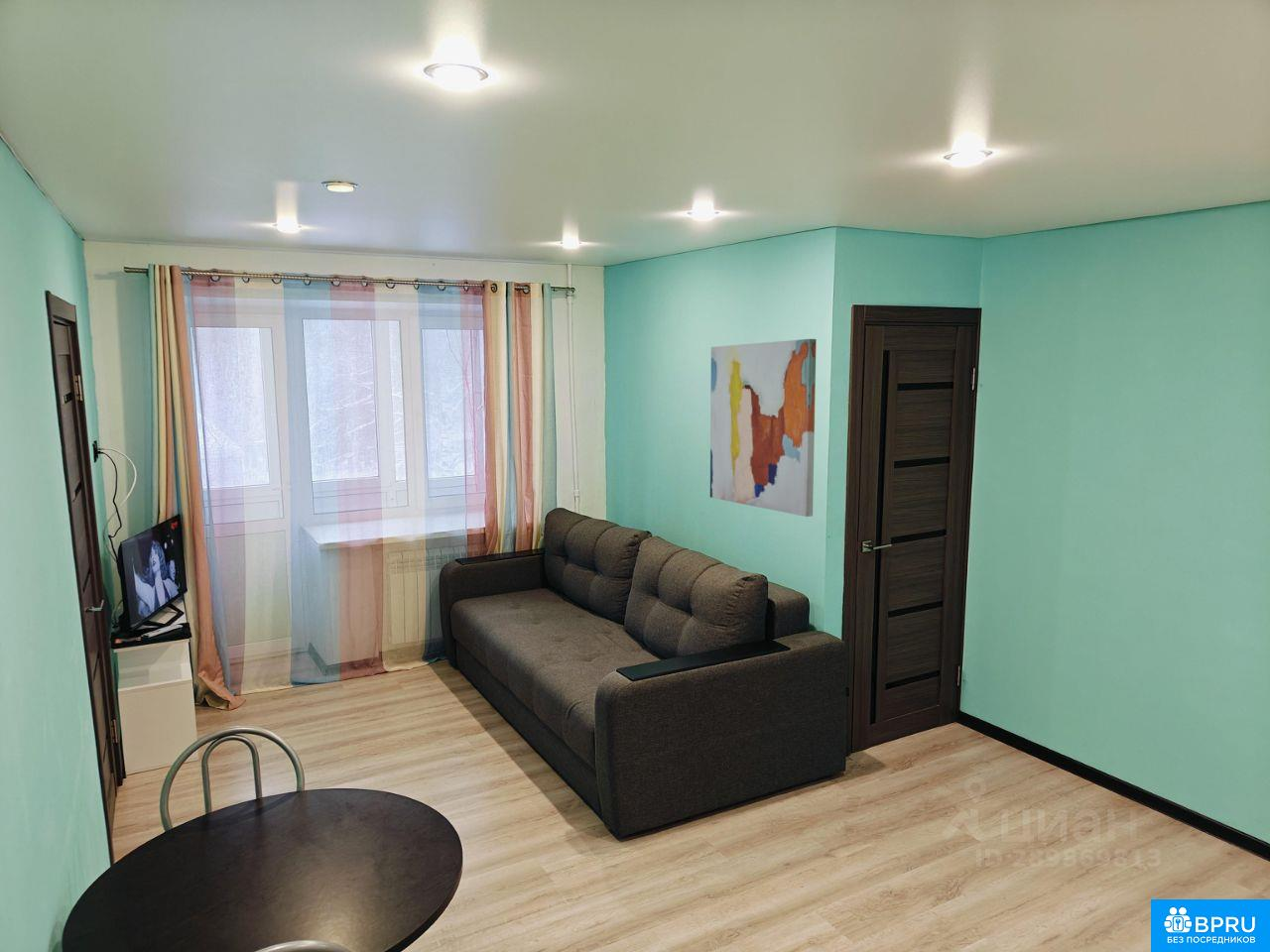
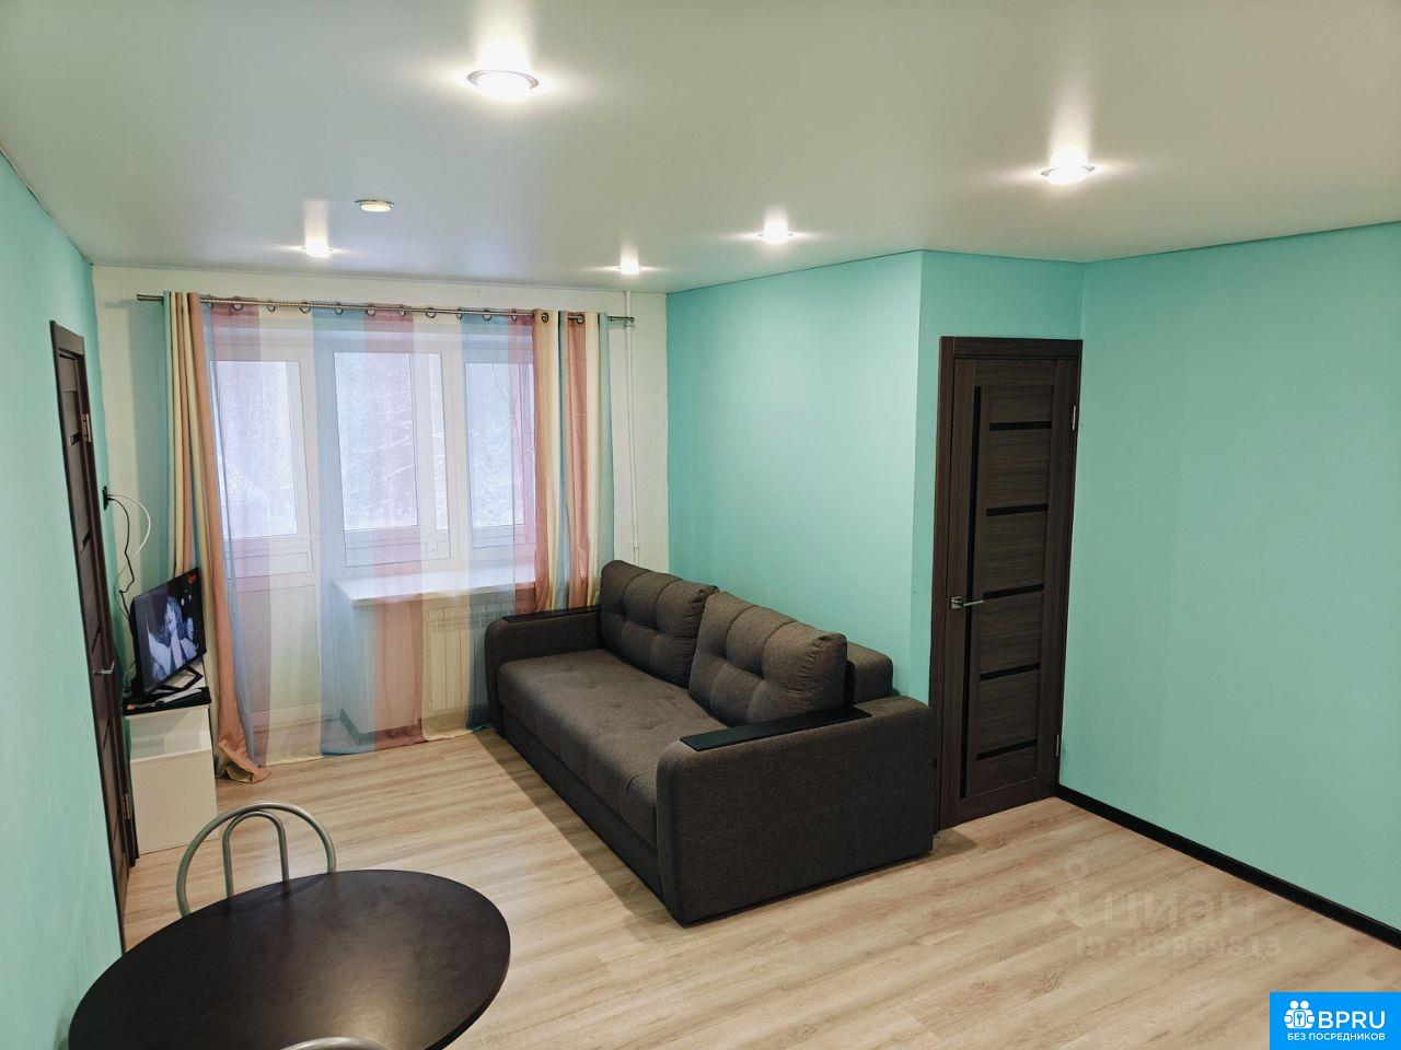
- wall art [709,338,818,518]
